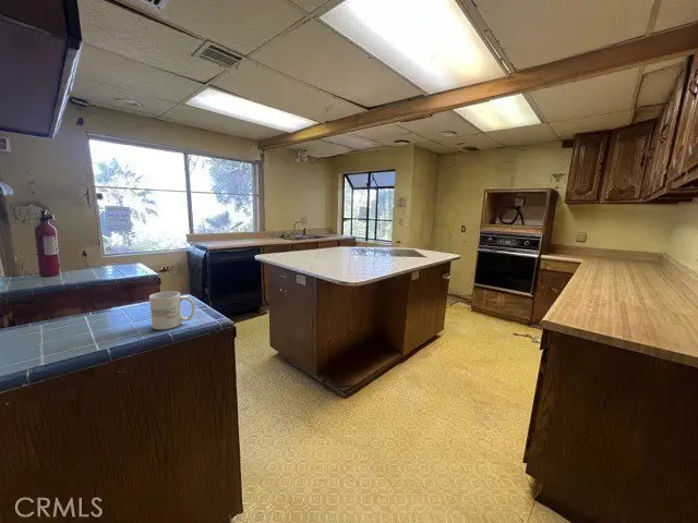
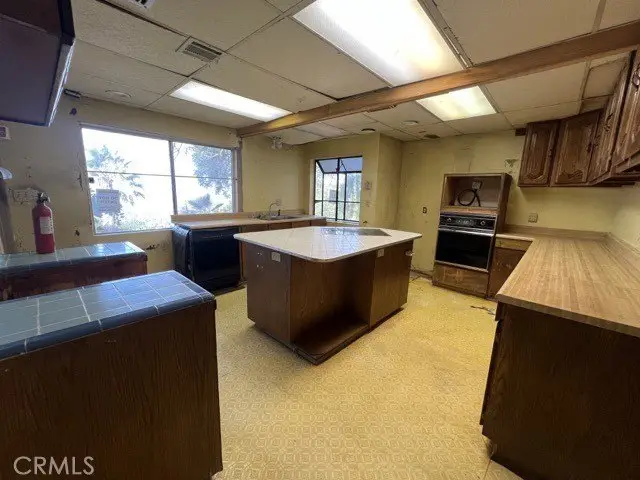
- mug [148,290,196,330]
